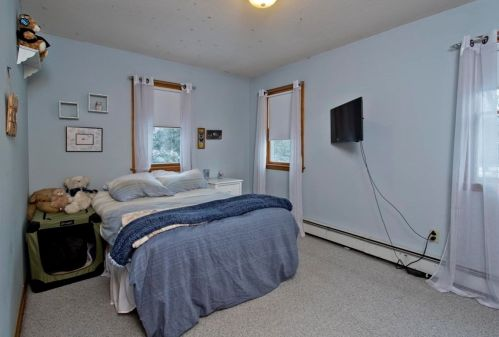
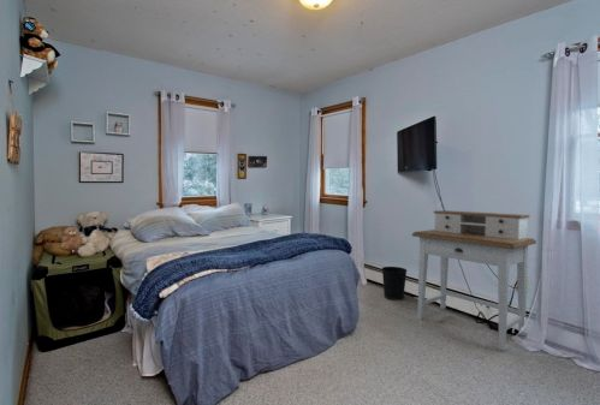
+ desk [411,209,537,351]
+ wastebasket [381,266,408,302]
